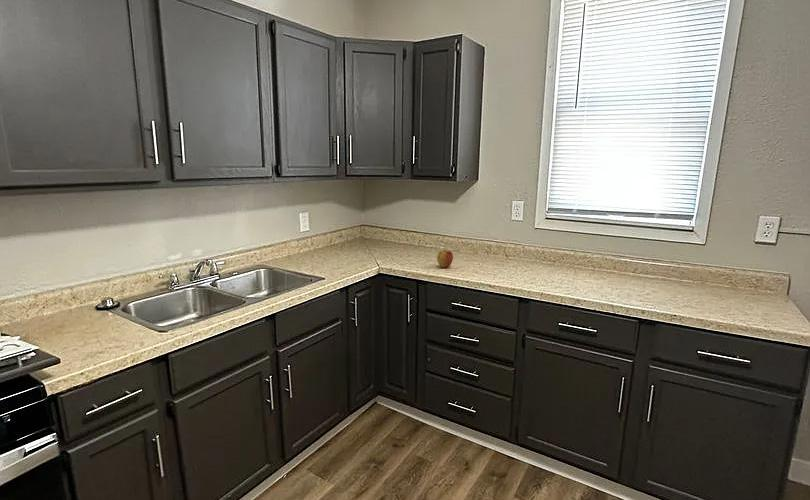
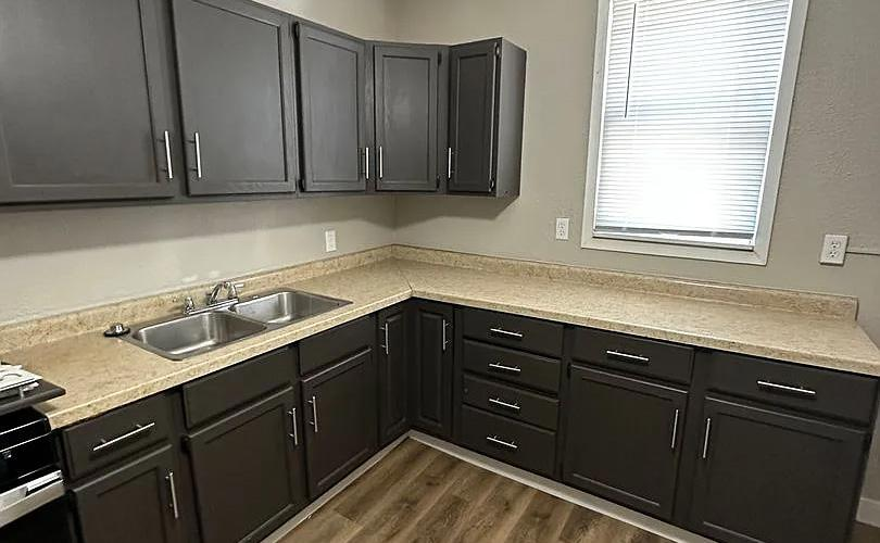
- apple [436,249,454,268]
